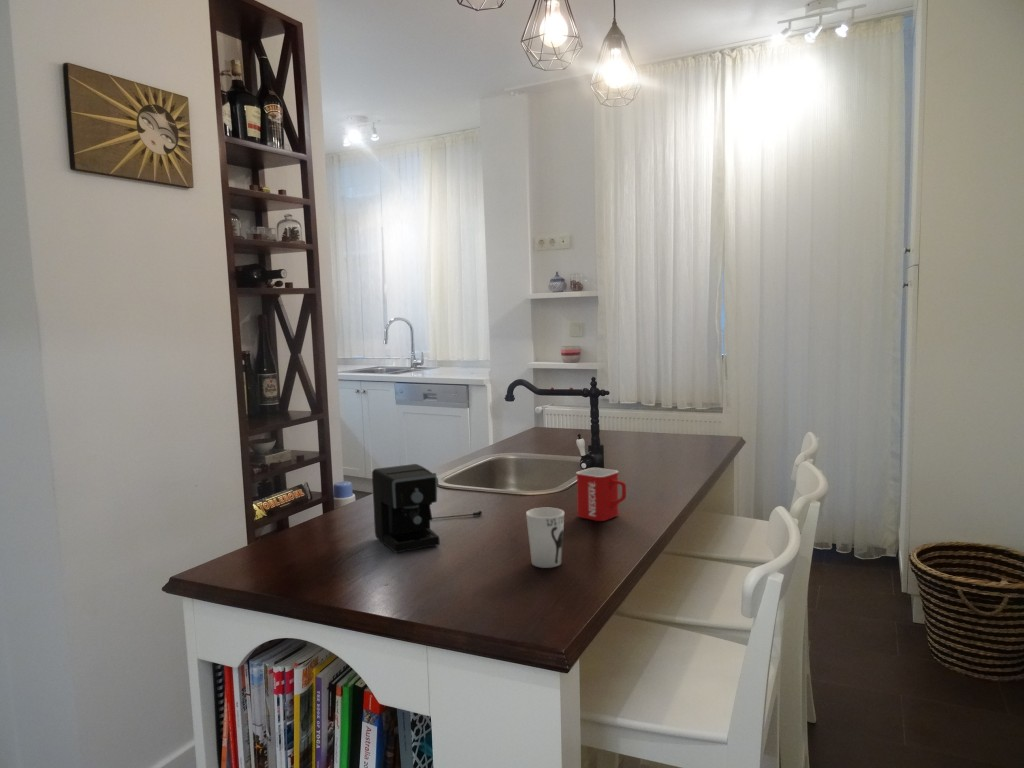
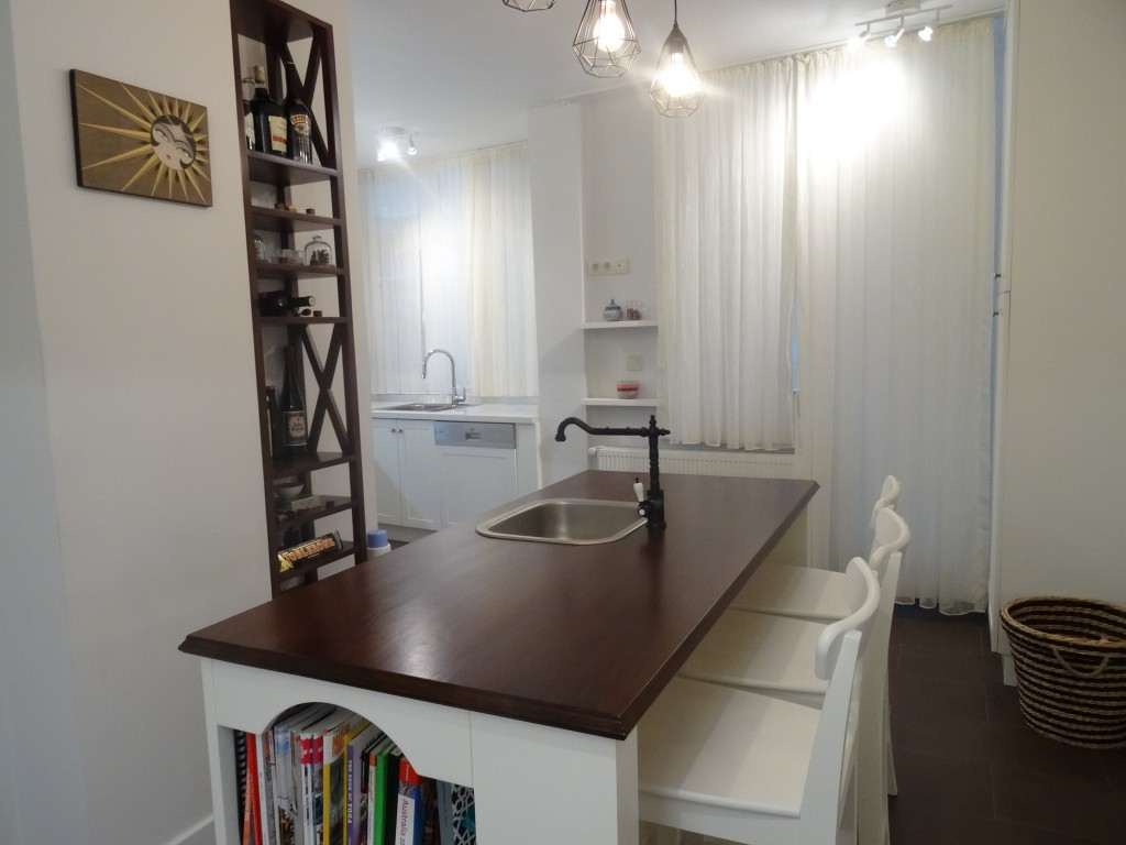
- cup [525,507,565,569]
- mug [575,467,627,522]
- coffee maker [371,463,483,554]
